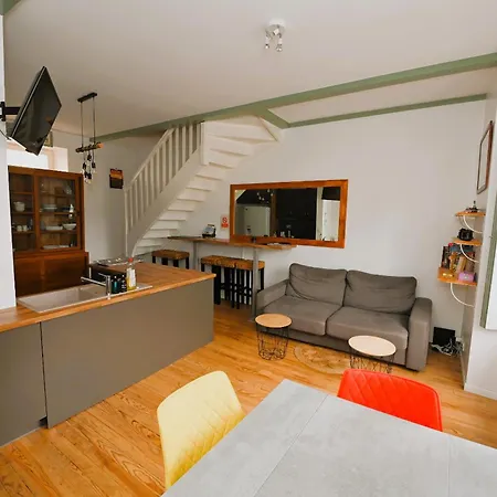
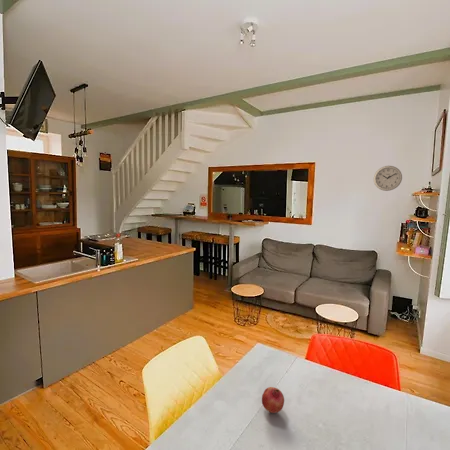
+ wall clock [373,165,403,192]
+ fruit [261,386,285,414]
